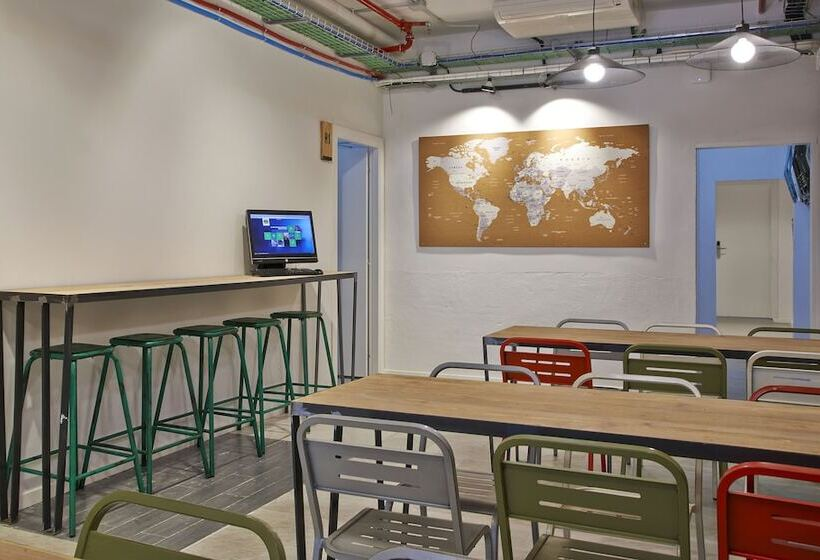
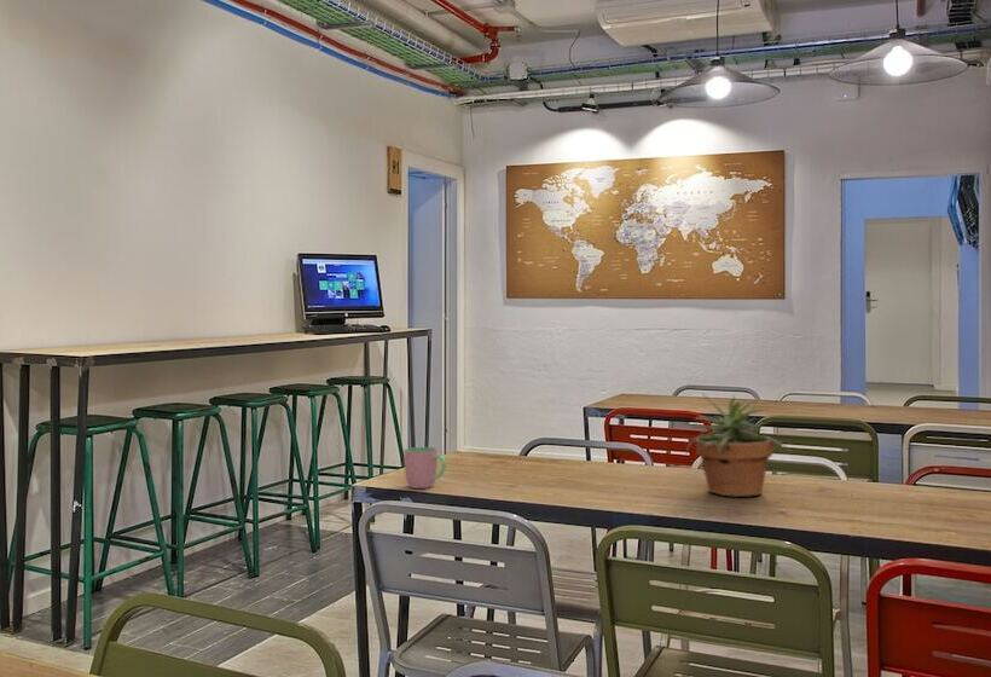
+ cup [402,446,447,490]
+ potted plant [677,393,792,498]
